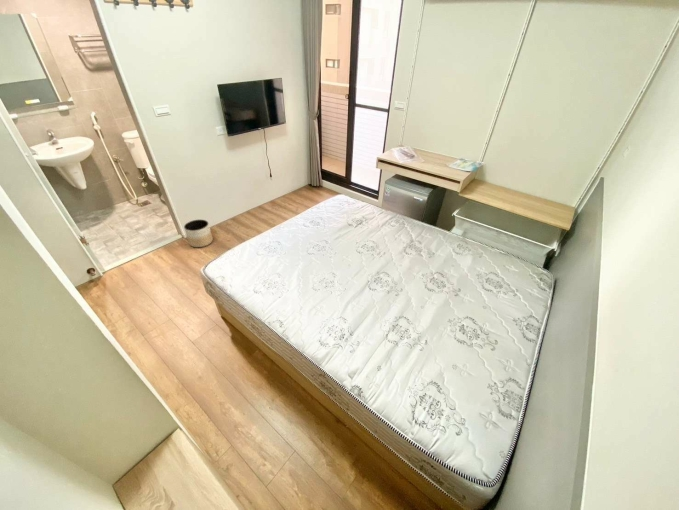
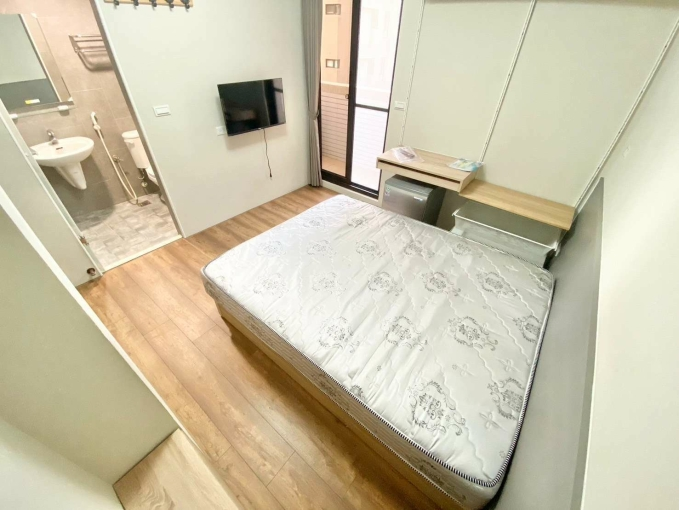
- planter [183,219,214,248]
